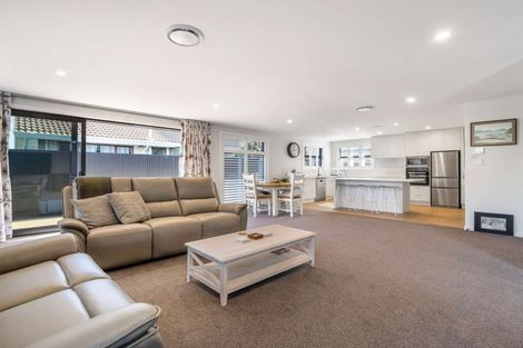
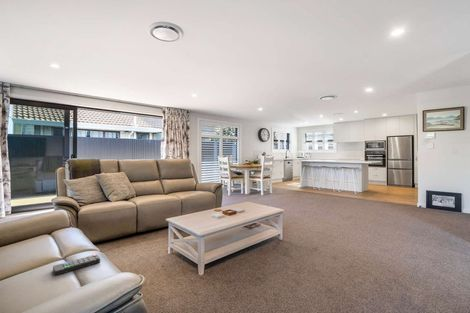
+ remote control [52,253,101,276]
